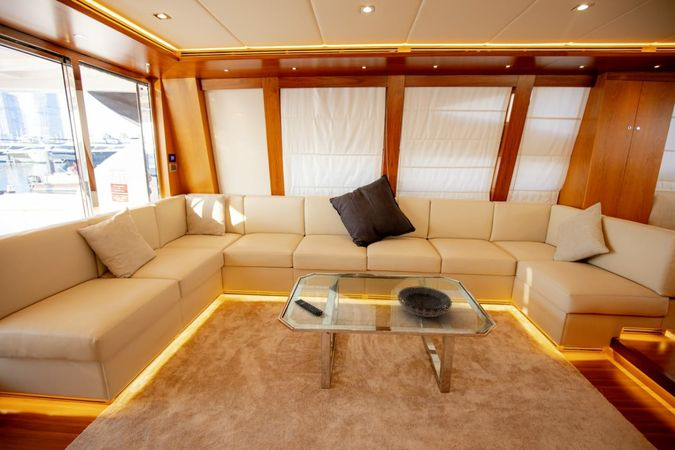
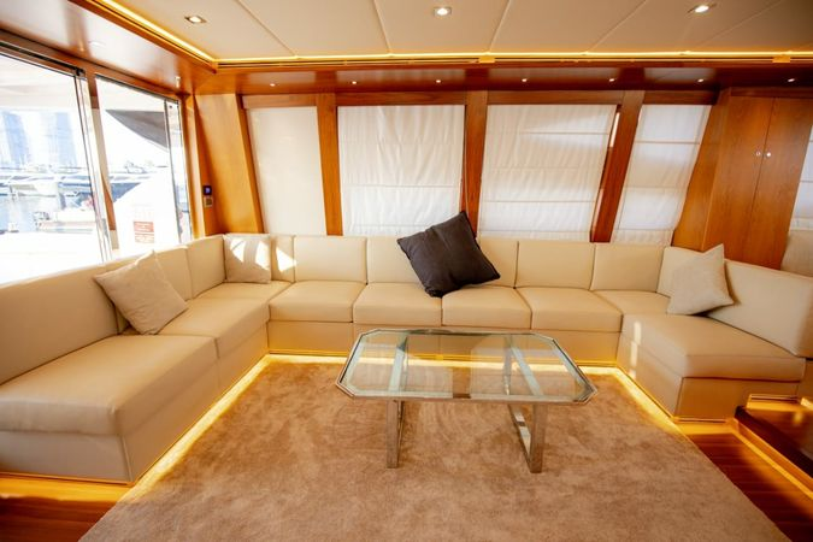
- remote control [293,298,324,317]
- decorative bowl [396,286,453,318]
